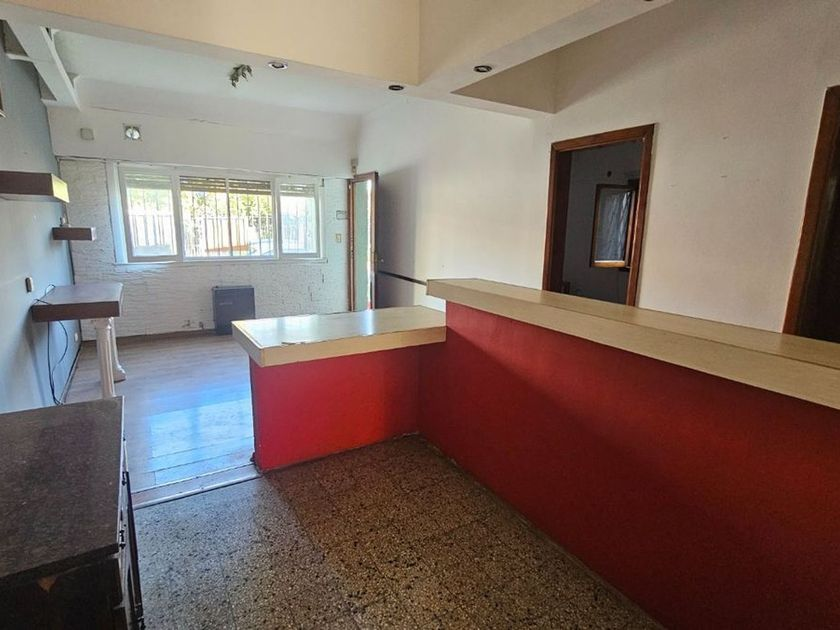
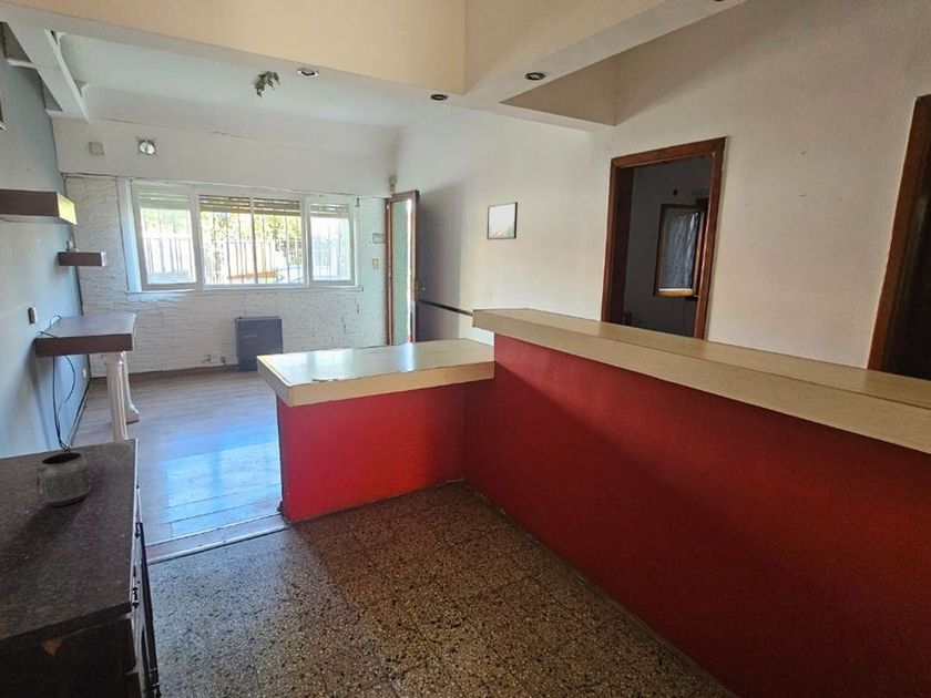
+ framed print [485,201,519,240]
+ mug [35,445,92,507]
